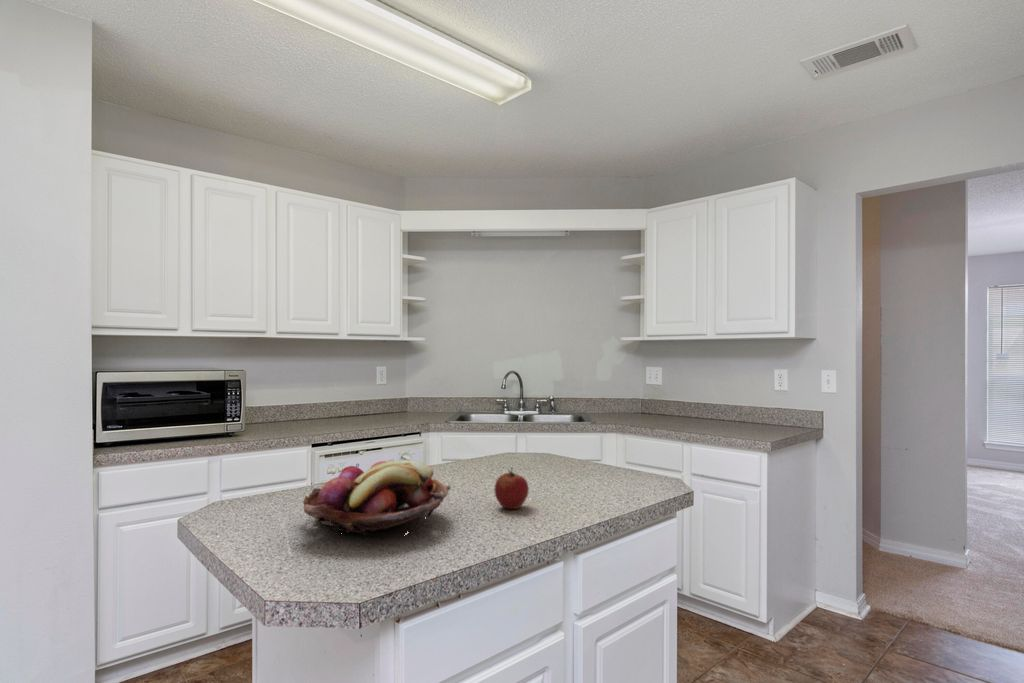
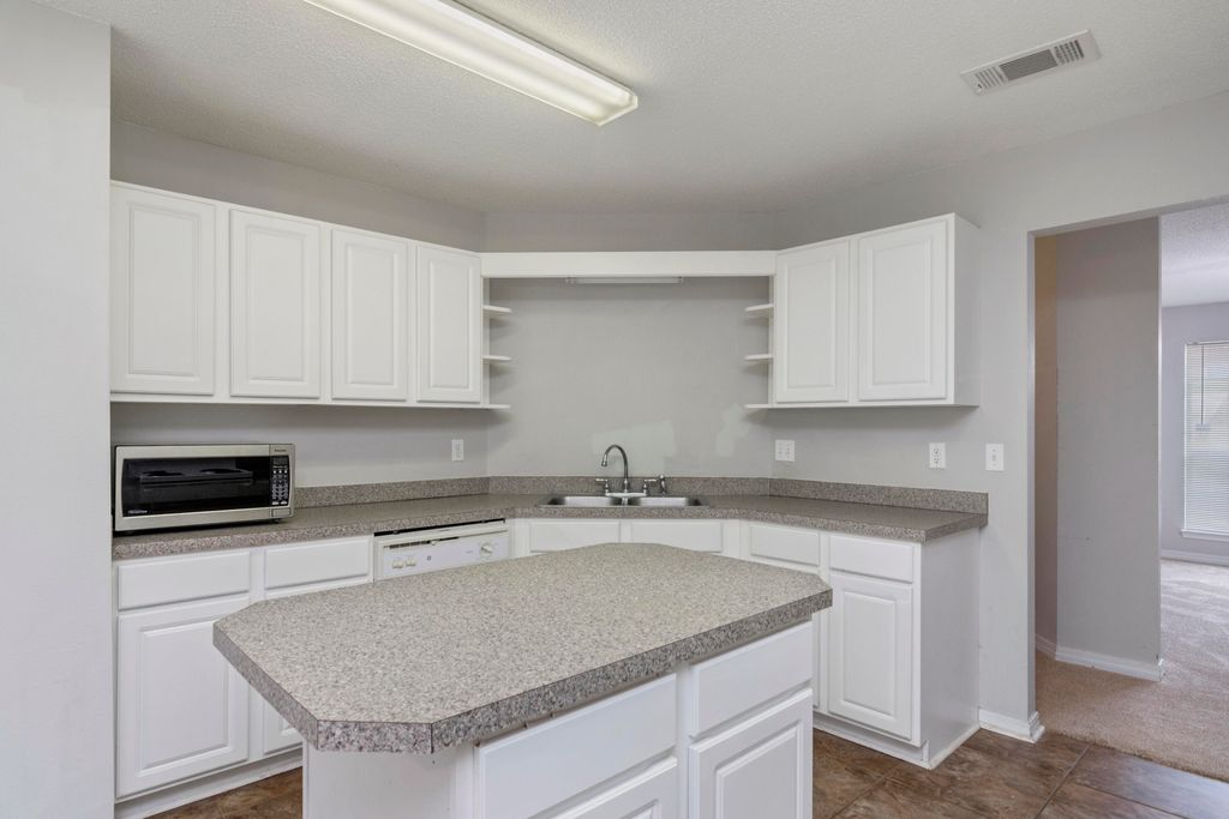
- fruit basket [302,459,452,538]
- apple [493,466,530,510]
